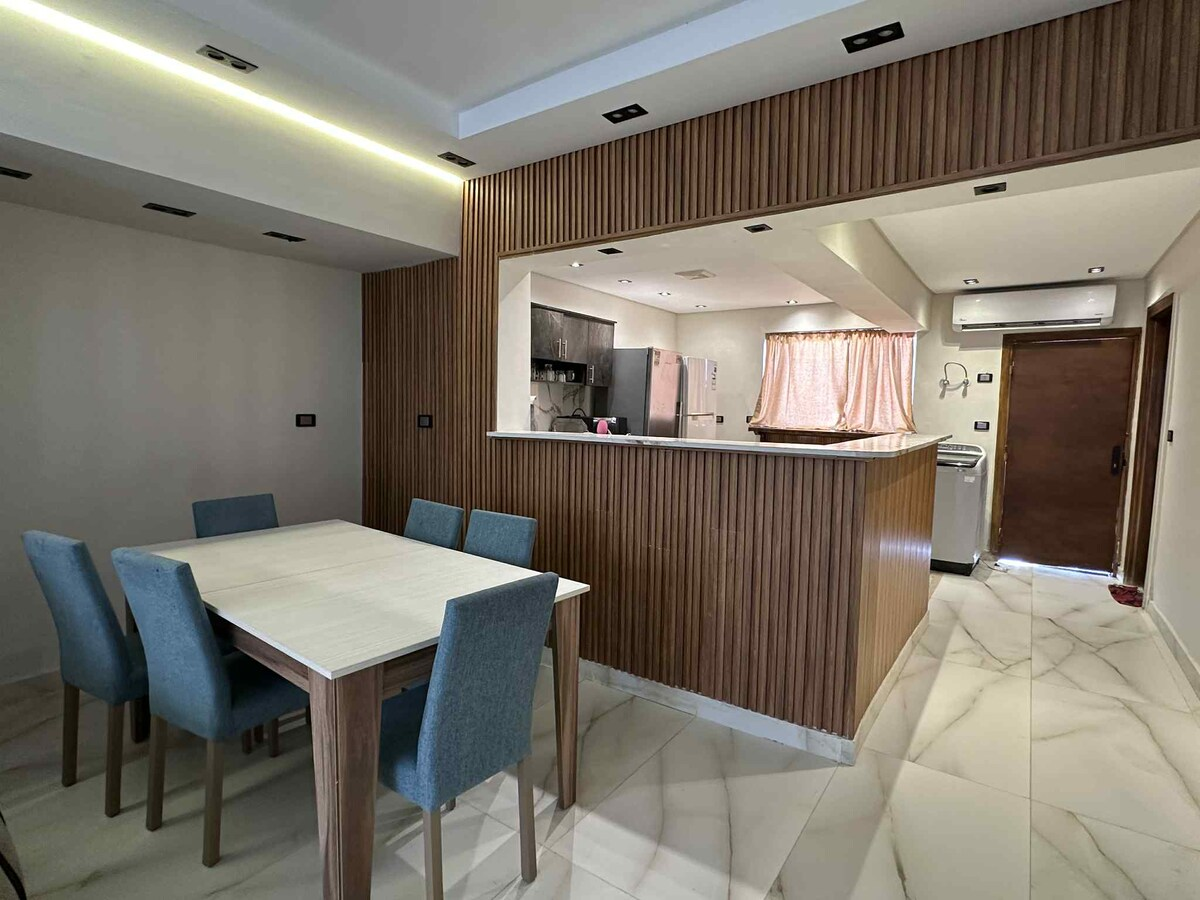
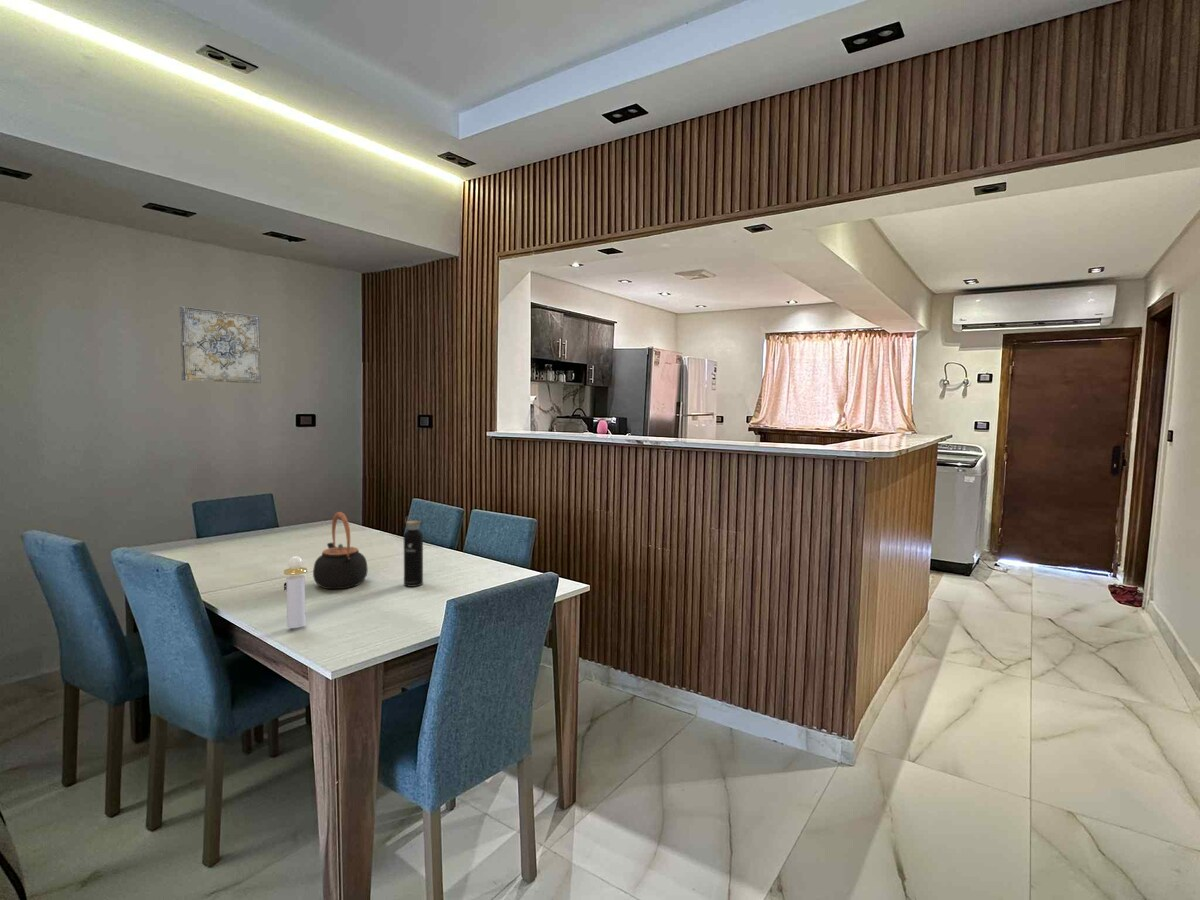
+ teapot [312,511,369,590]
+ wall art [179,305,262,384]
+ perfume bottle [283,555,308,629]
+ water bottle [403,514,424,588]
